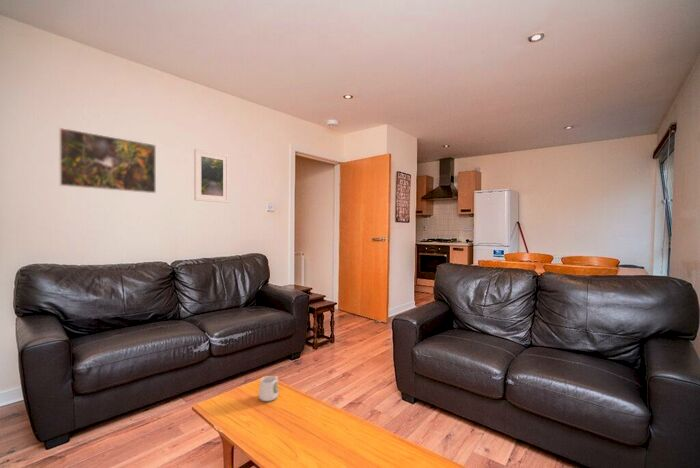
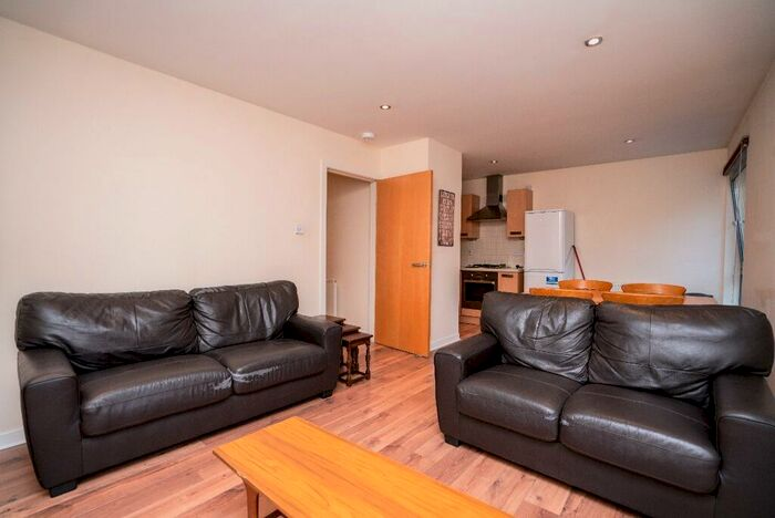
- mug [258,375,279,402]
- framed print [58,127,157,194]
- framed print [193,148,230,204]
